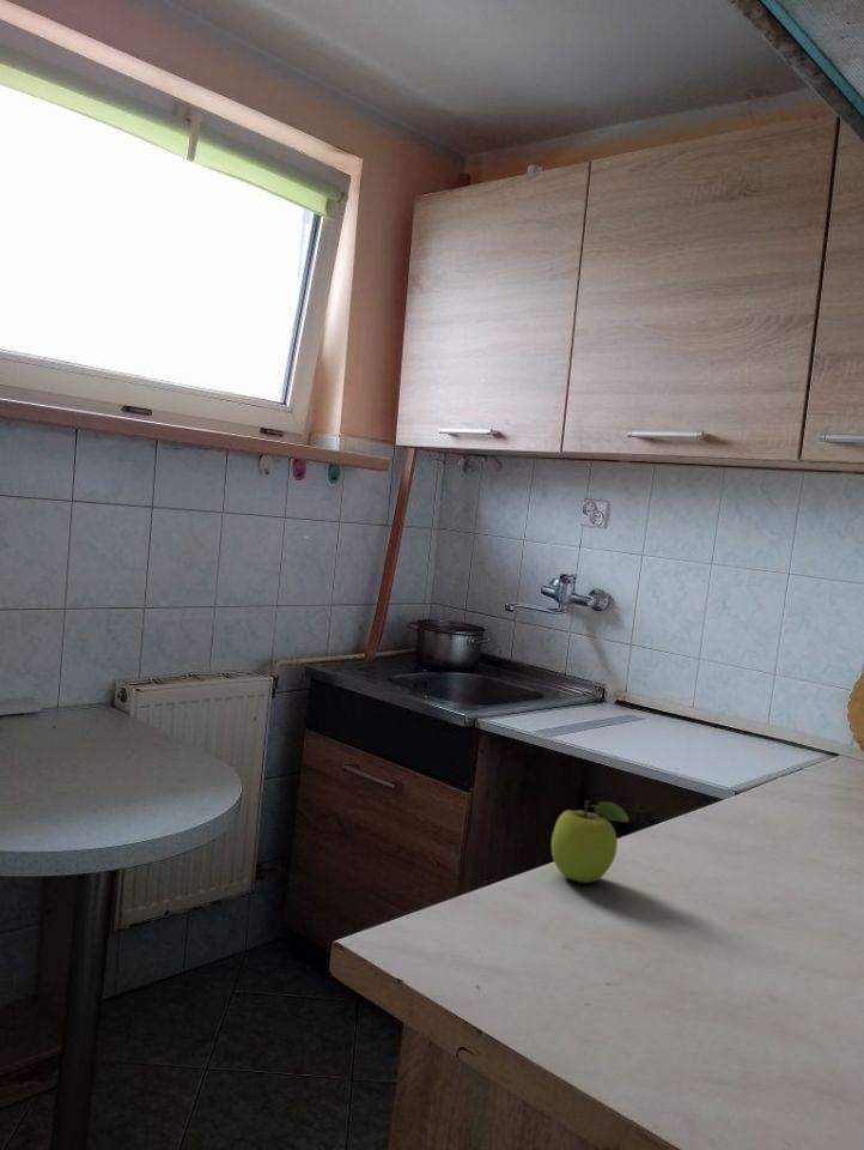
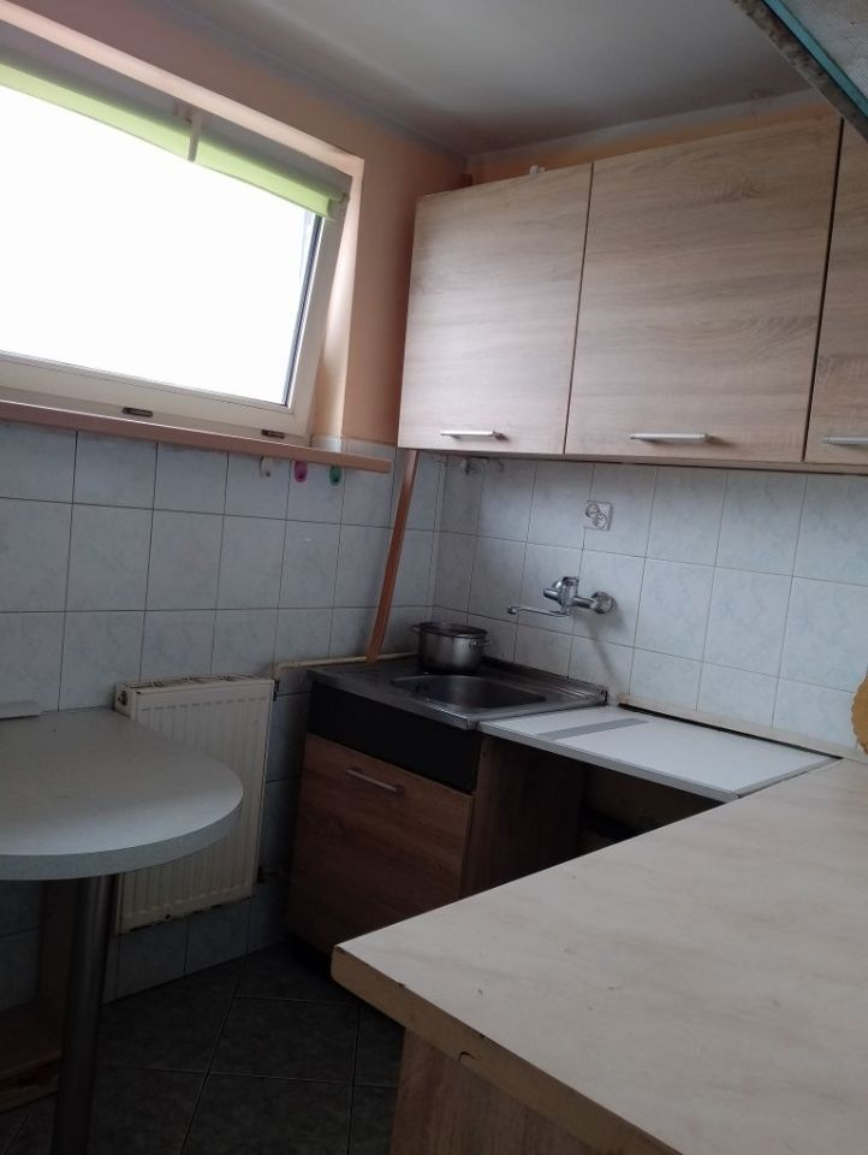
- fruit [550,799,629,884]
